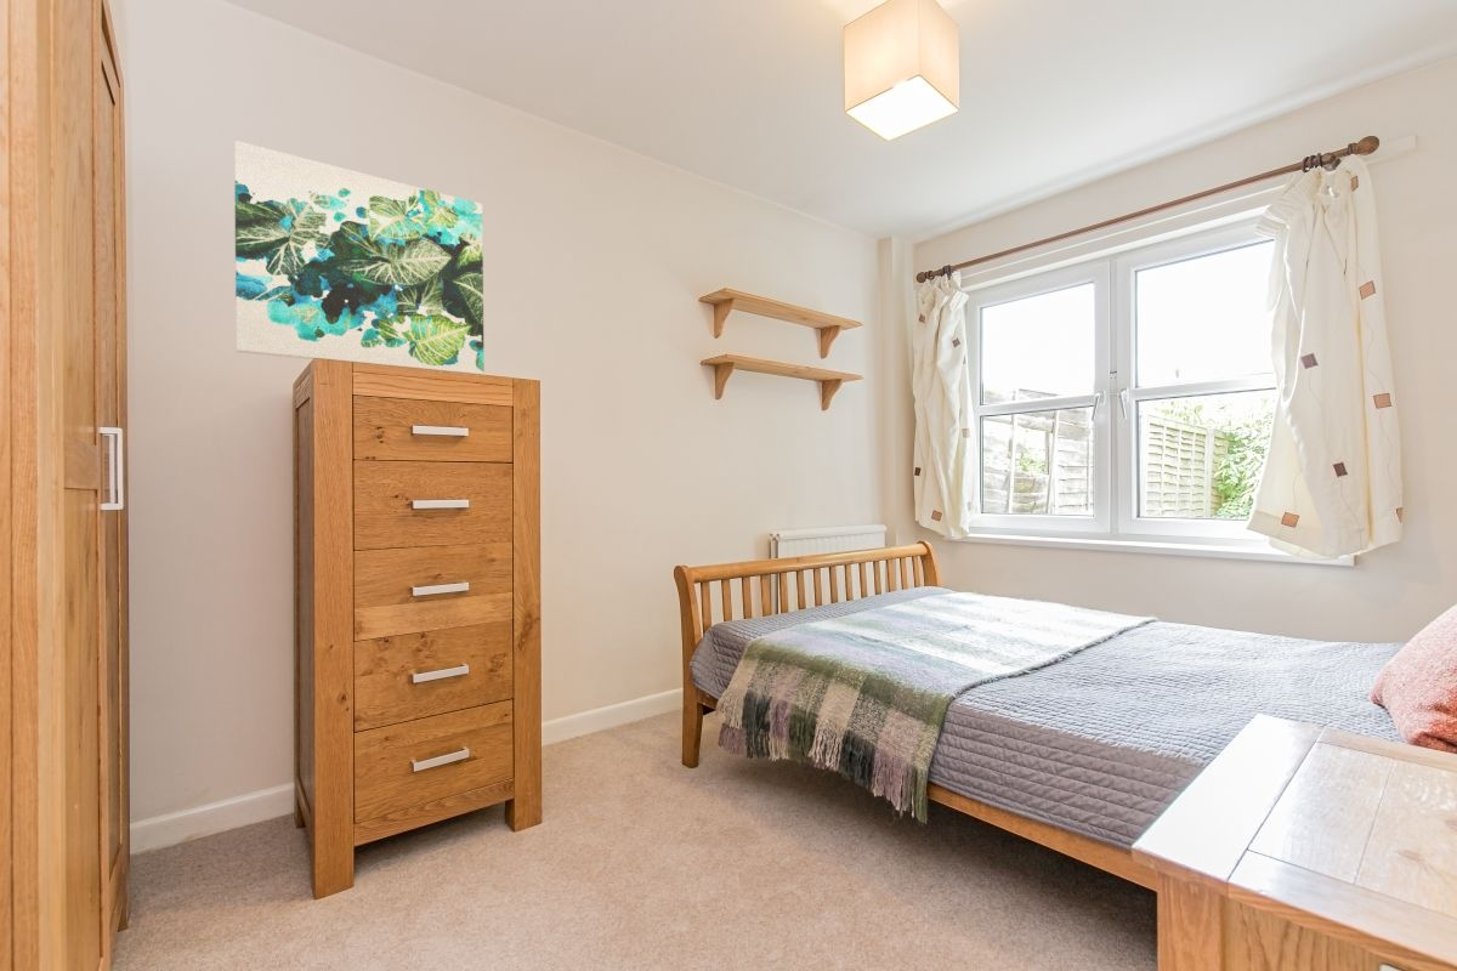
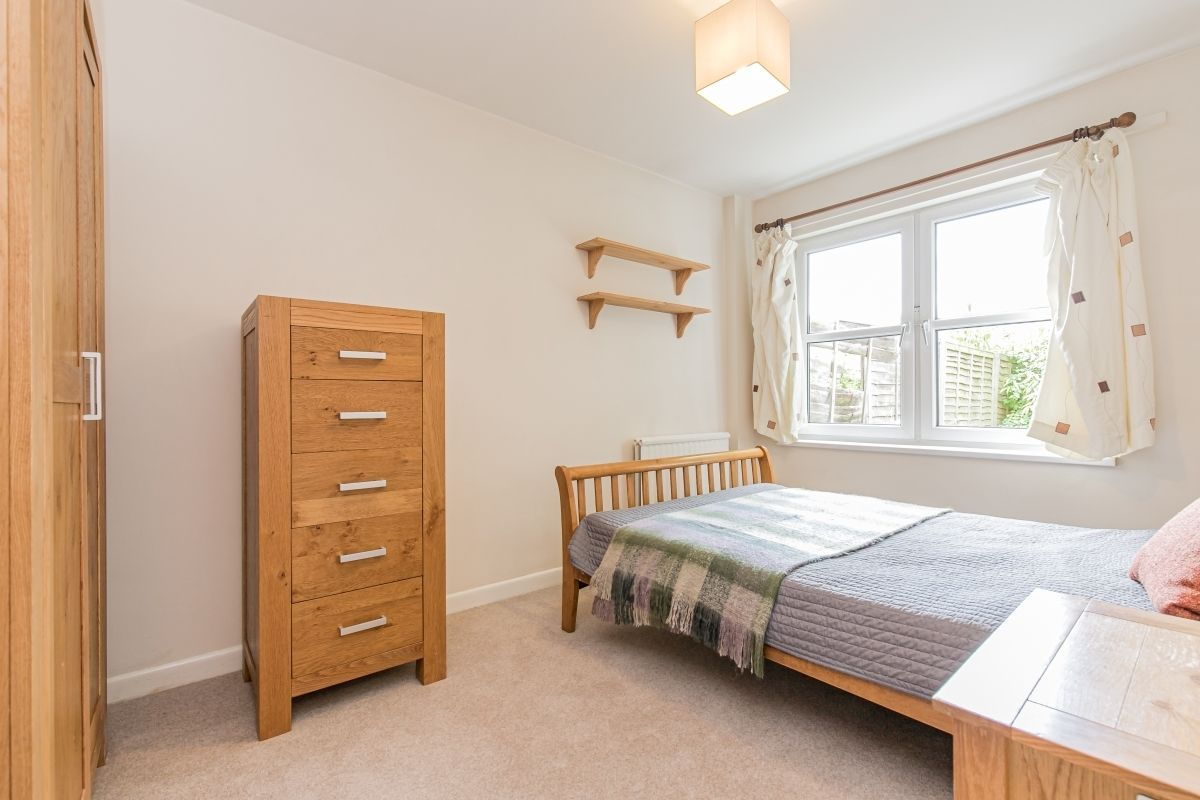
- wall art [233,140,486,375]
